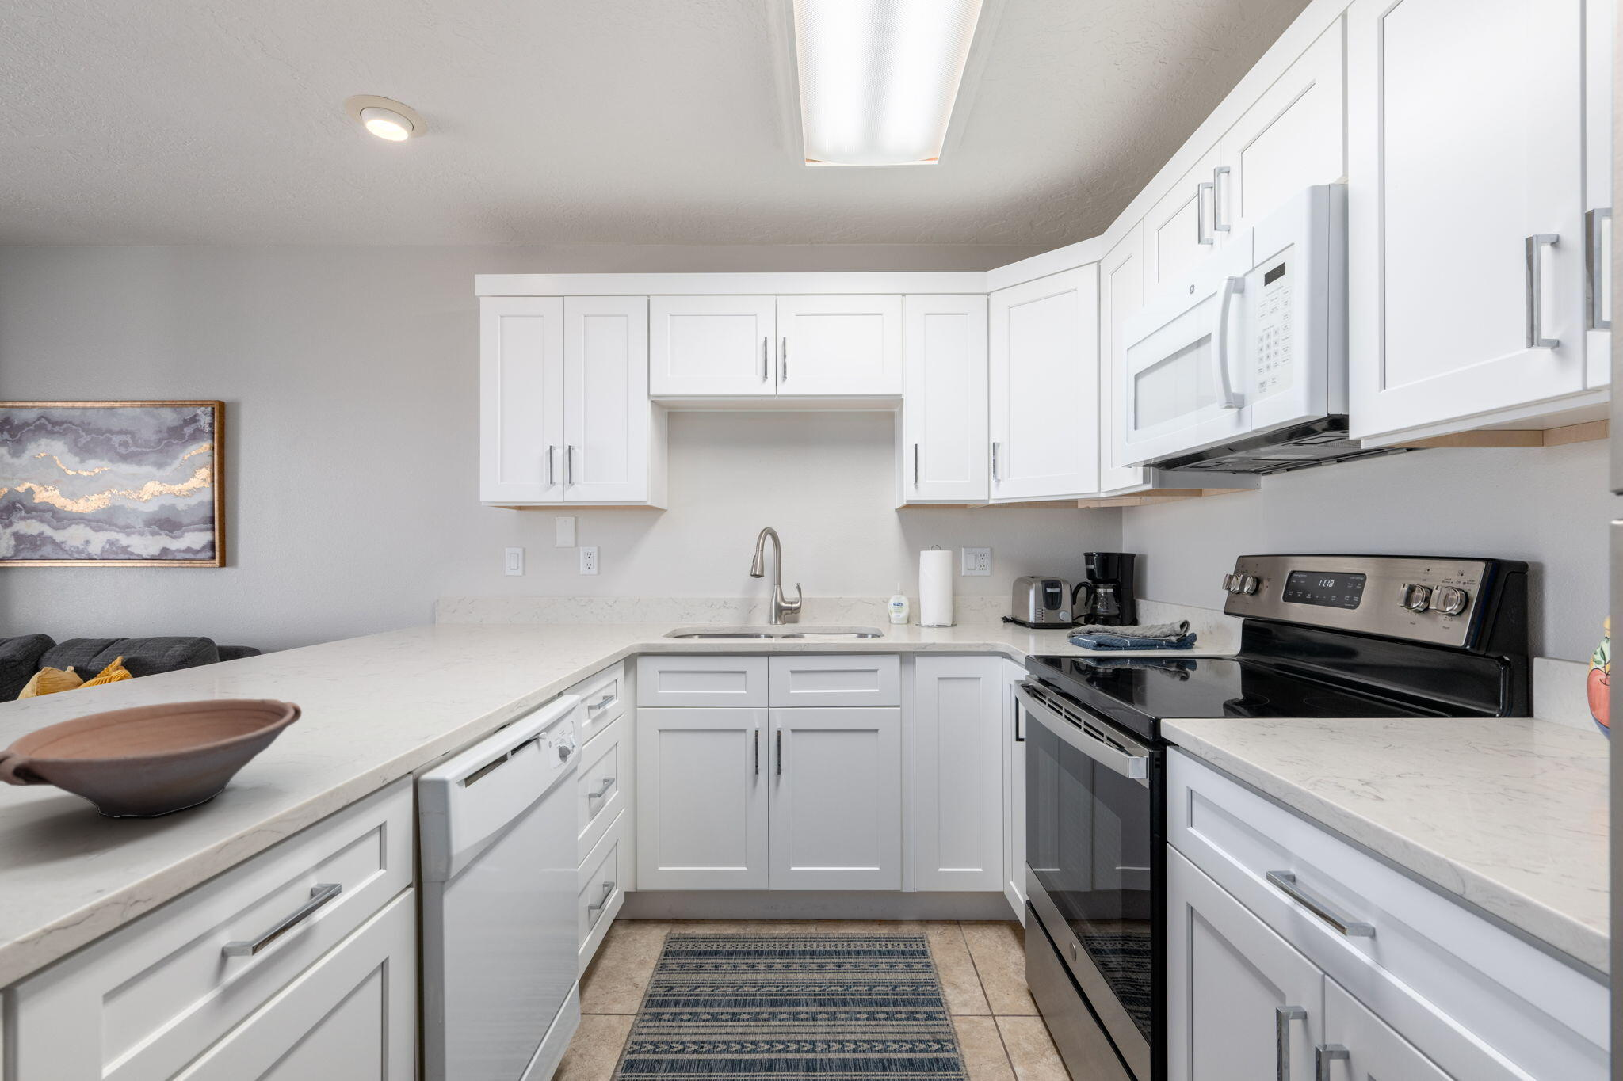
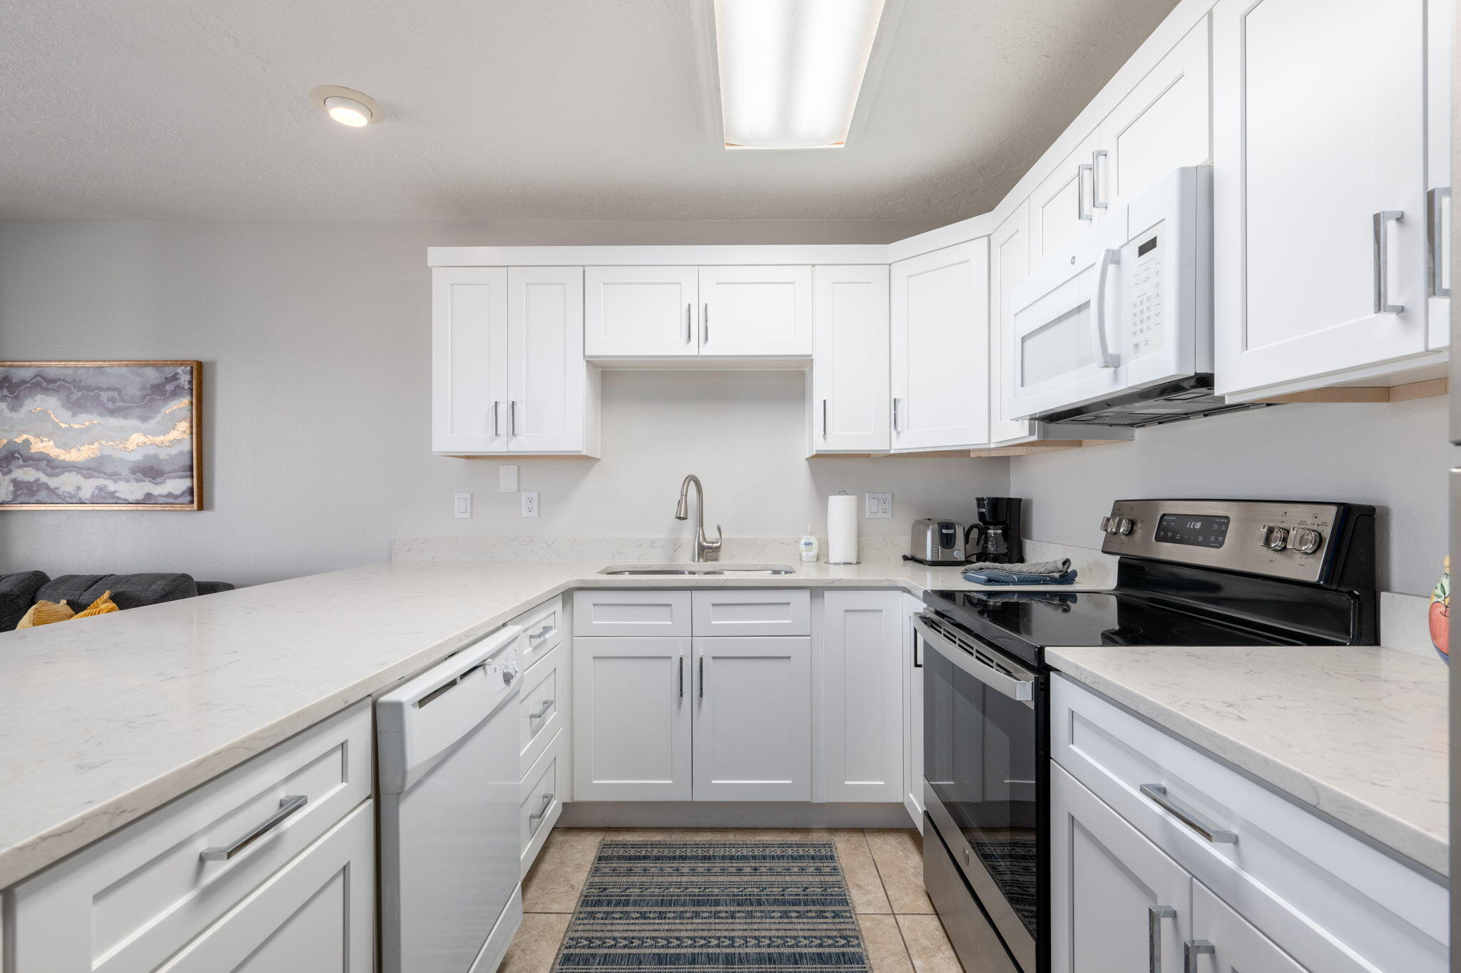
- bowl [0,697,303,819]
